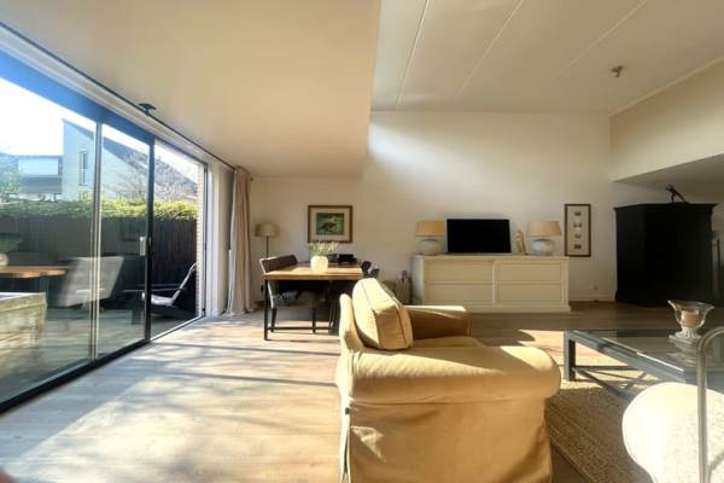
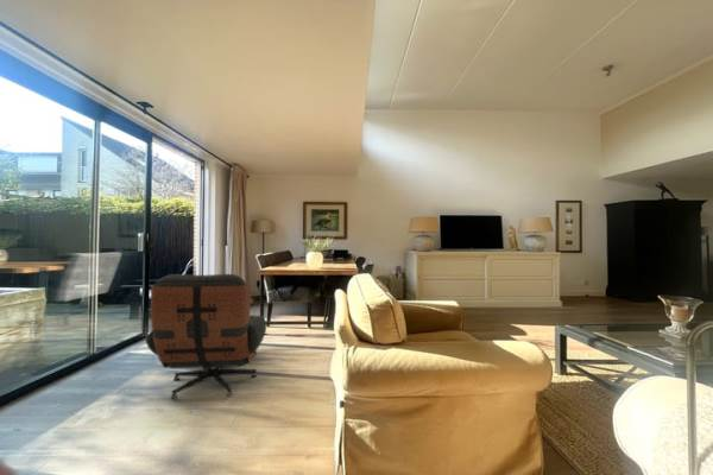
+ lounge chair [145,273,267,400]
